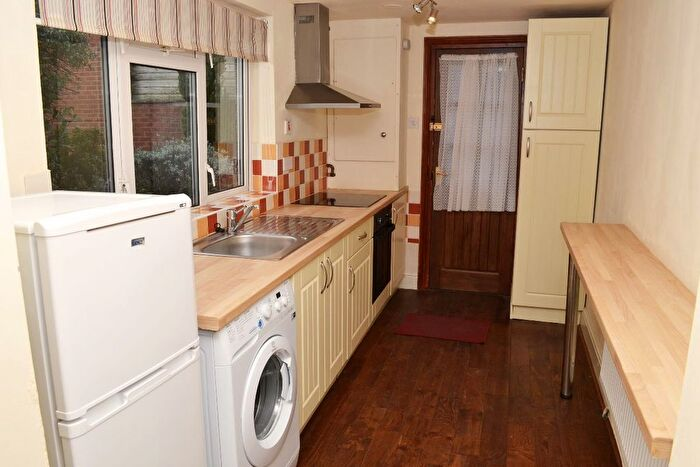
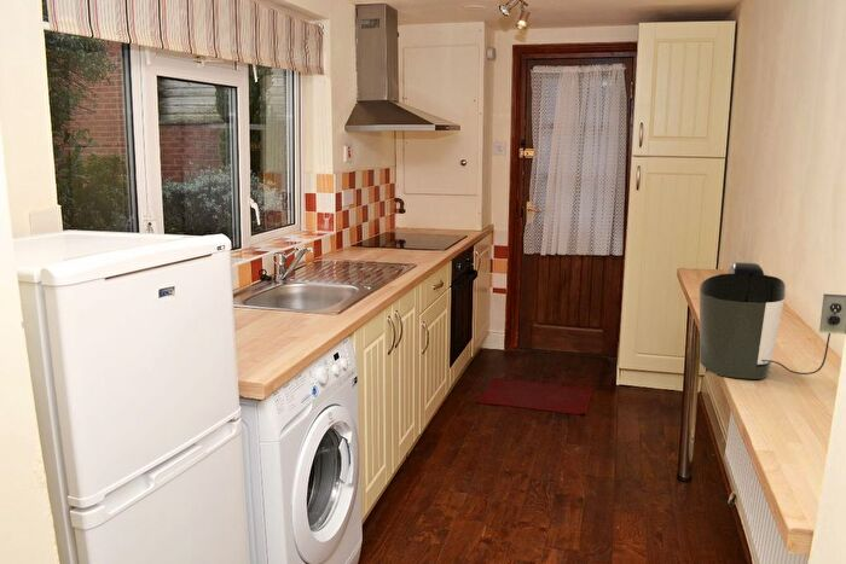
+ coffee maker [699,261,846,380]
